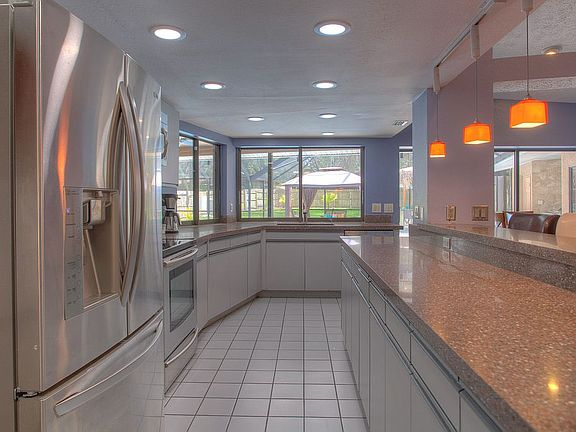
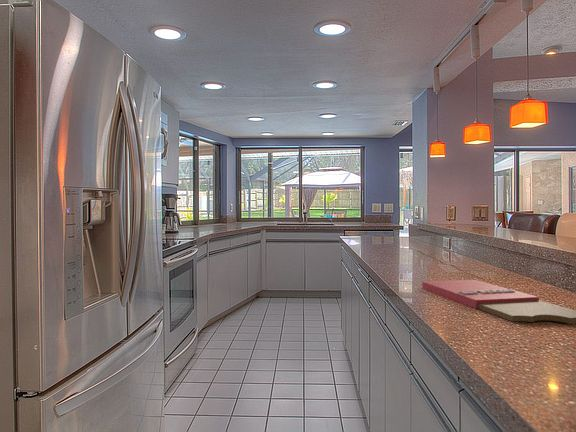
+ cutting board [421,279,576,325]
